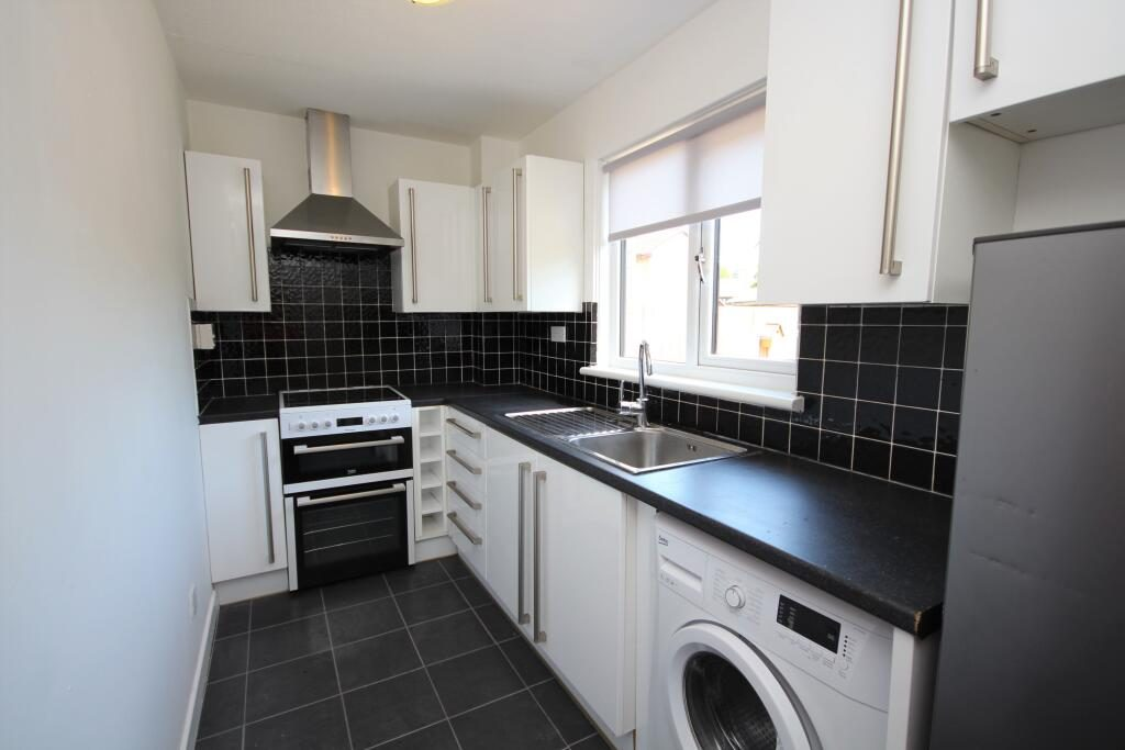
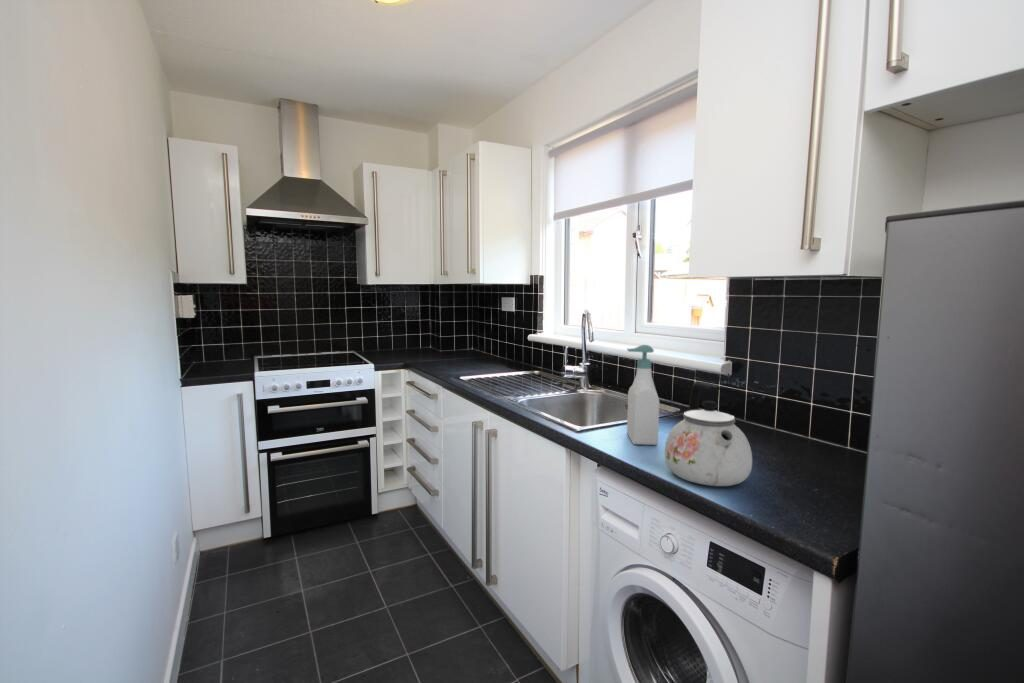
+ soap bottle [626,344,660,446]
+ kettle [664,381,753,487]
